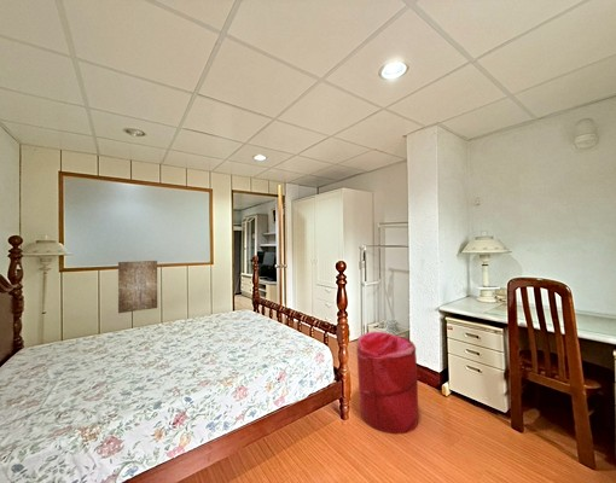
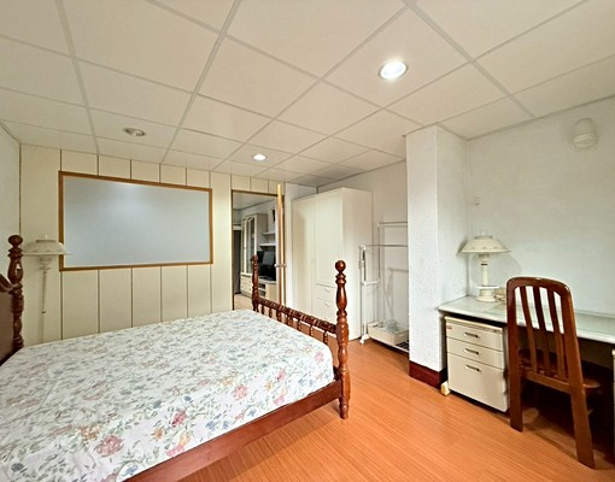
- wall art [117,260,158,314]
- laundry hamper [355,330,419,435]
